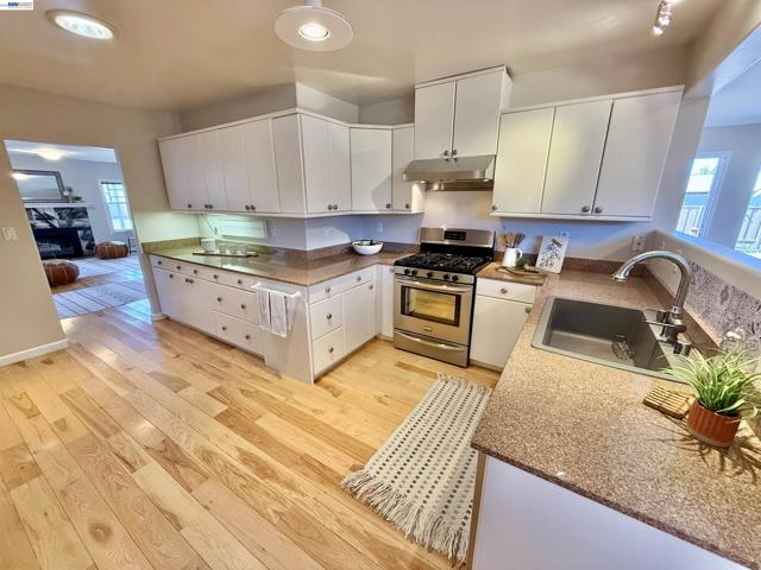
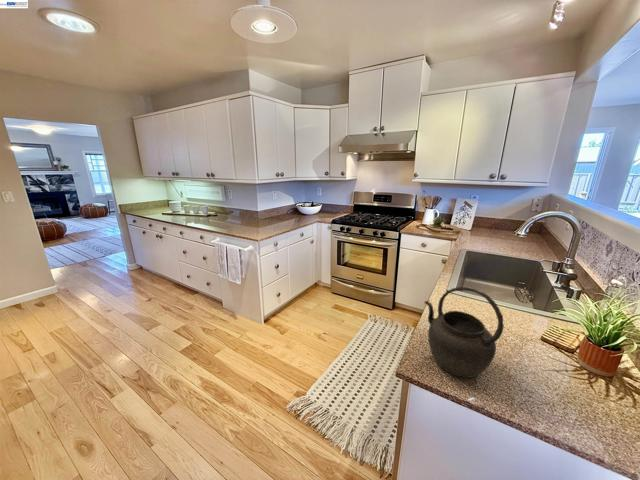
+ kettle [423,286,505,379]
